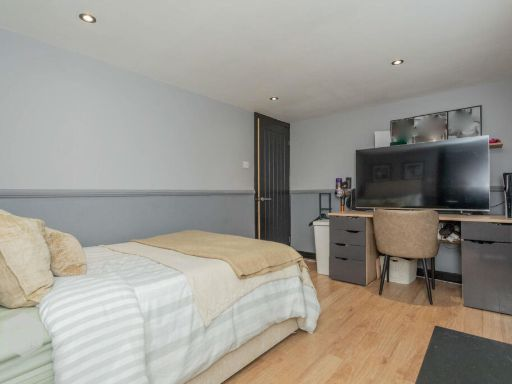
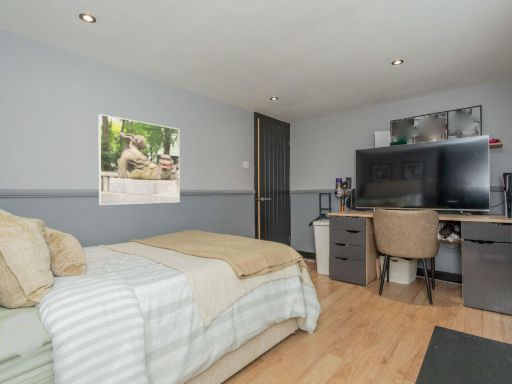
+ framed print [98,113,181,206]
